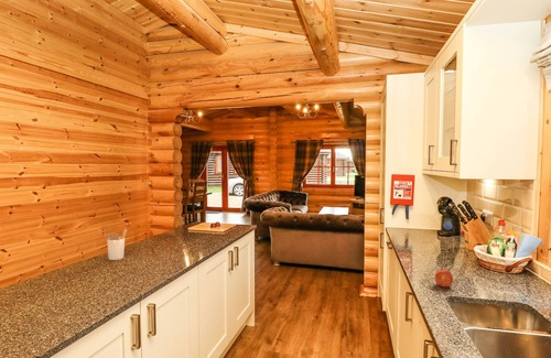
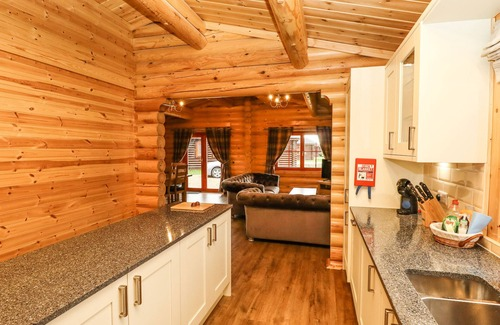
- fruit [434,269,454,289]
- utensil holder [102,228,128,261]
